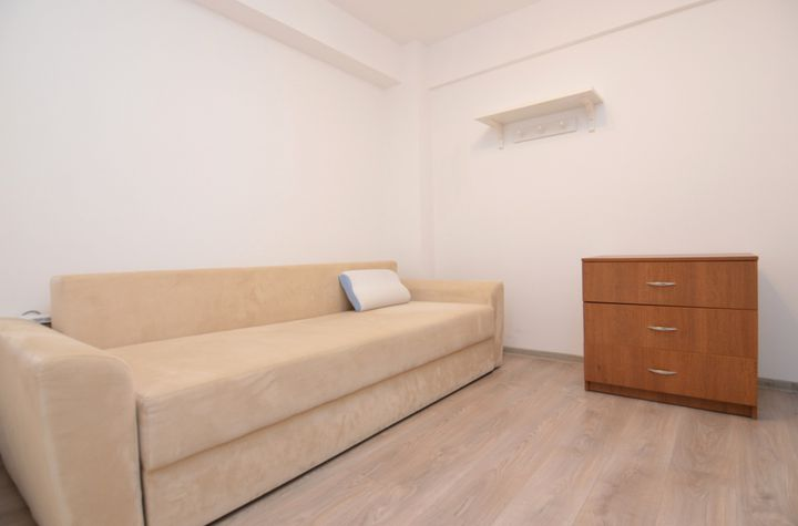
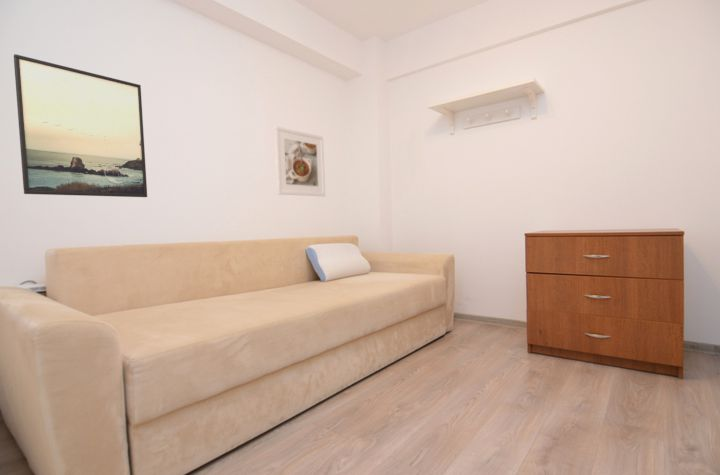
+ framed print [273,125,326,197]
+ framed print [13,53,148,198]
